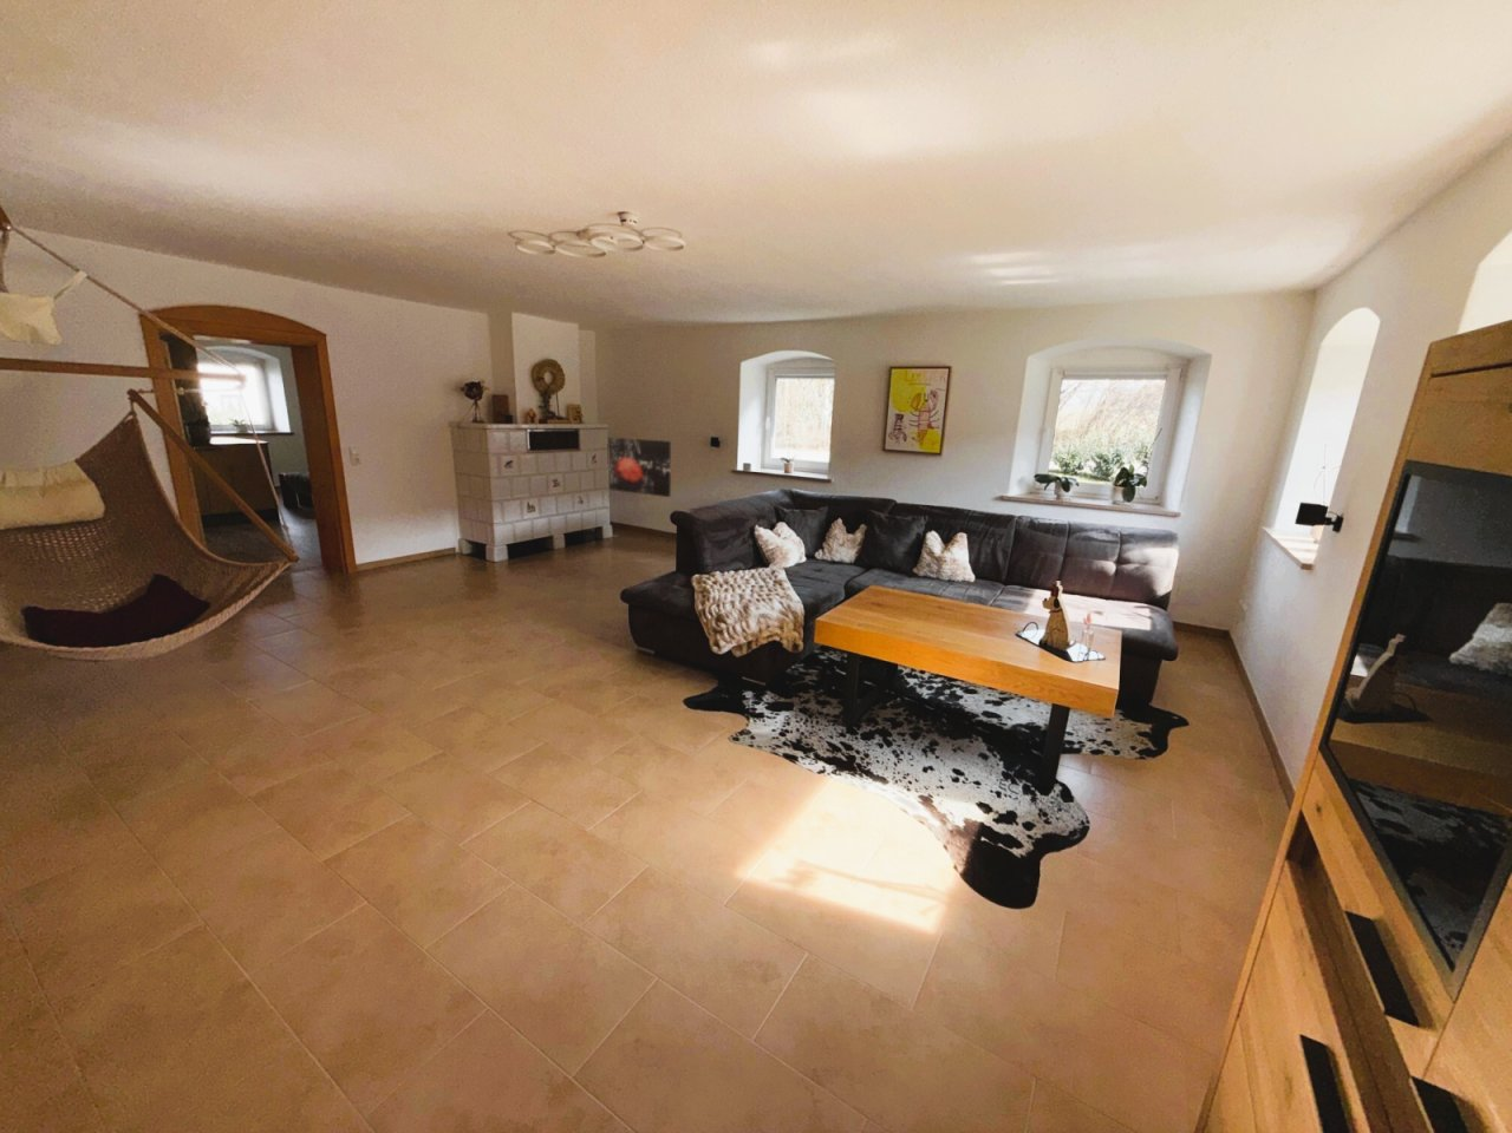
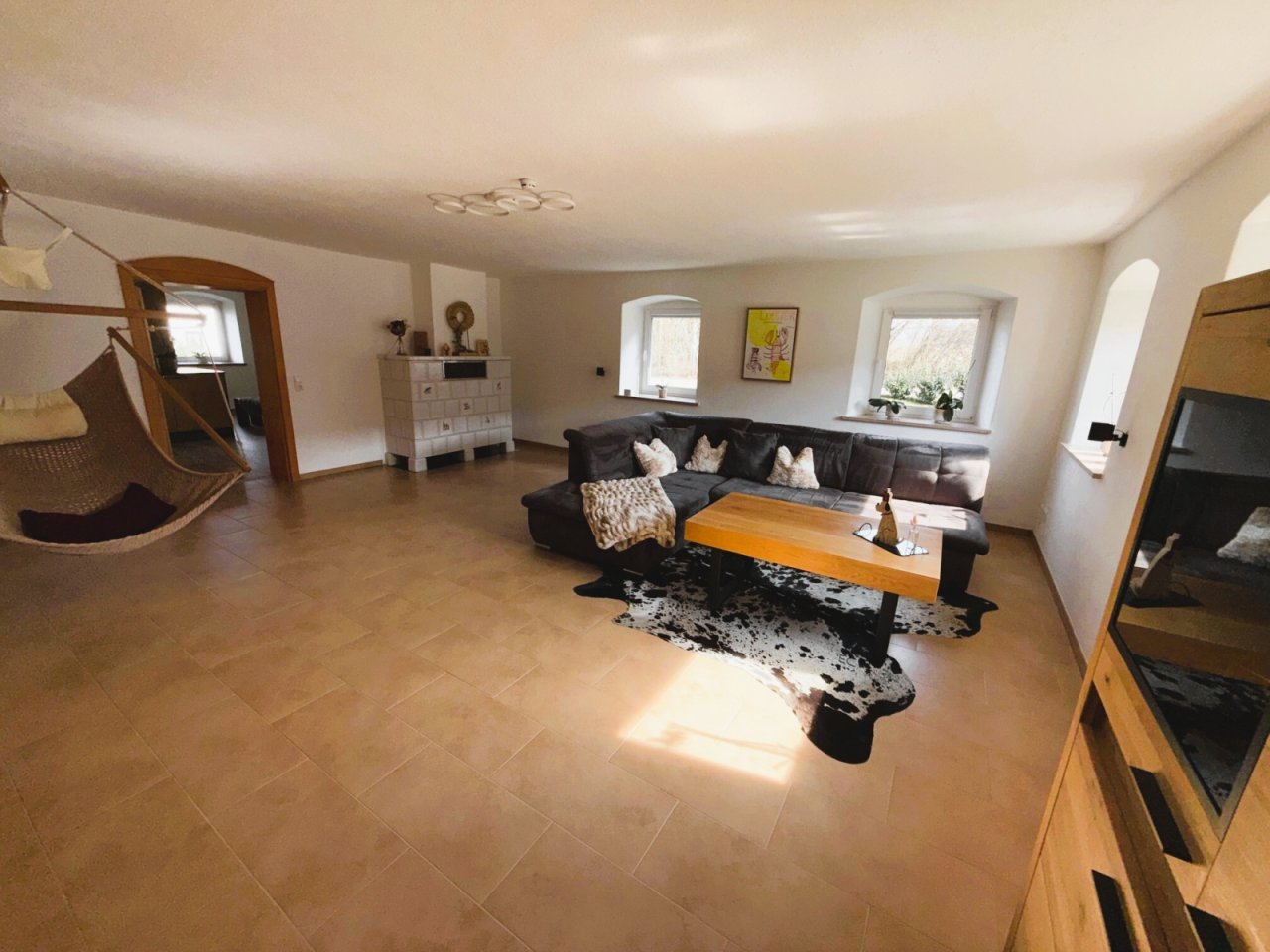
- wall art [607,437,673,497]
